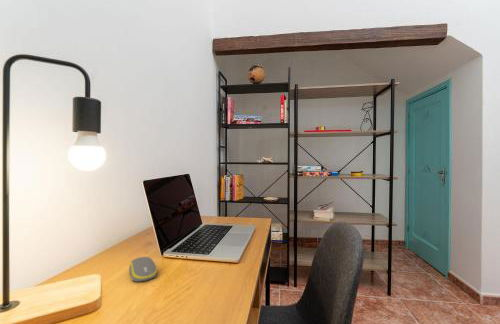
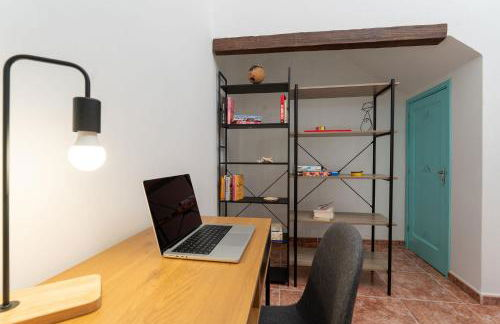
- computer mouse [128,256,158,283]
